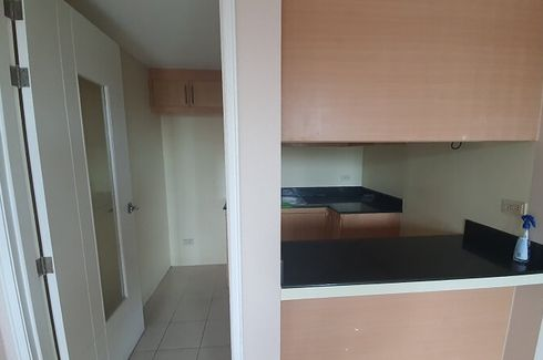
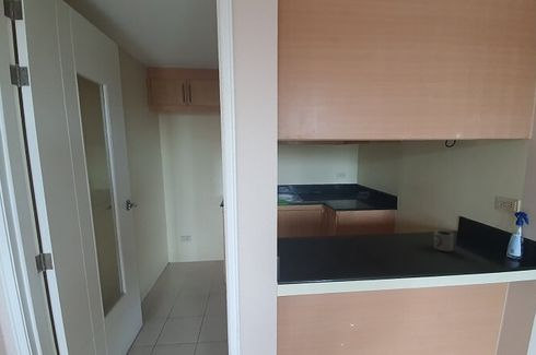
+ cup [433,229,455,252]
